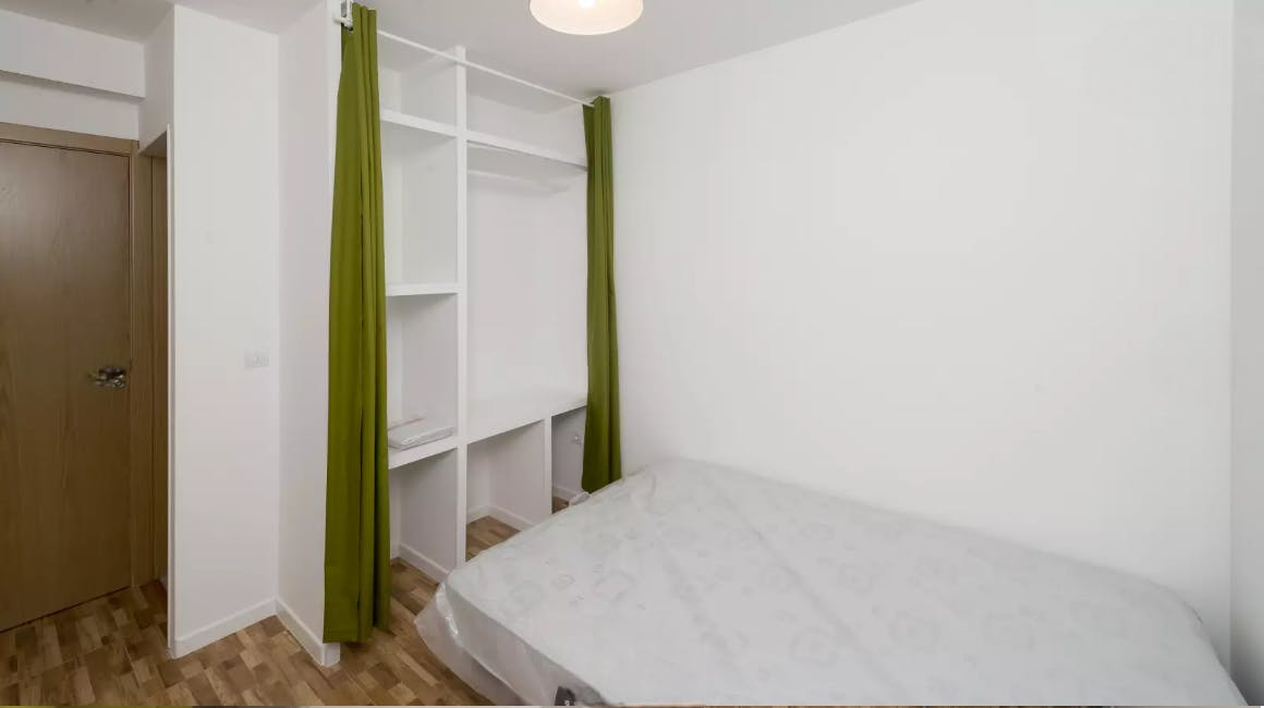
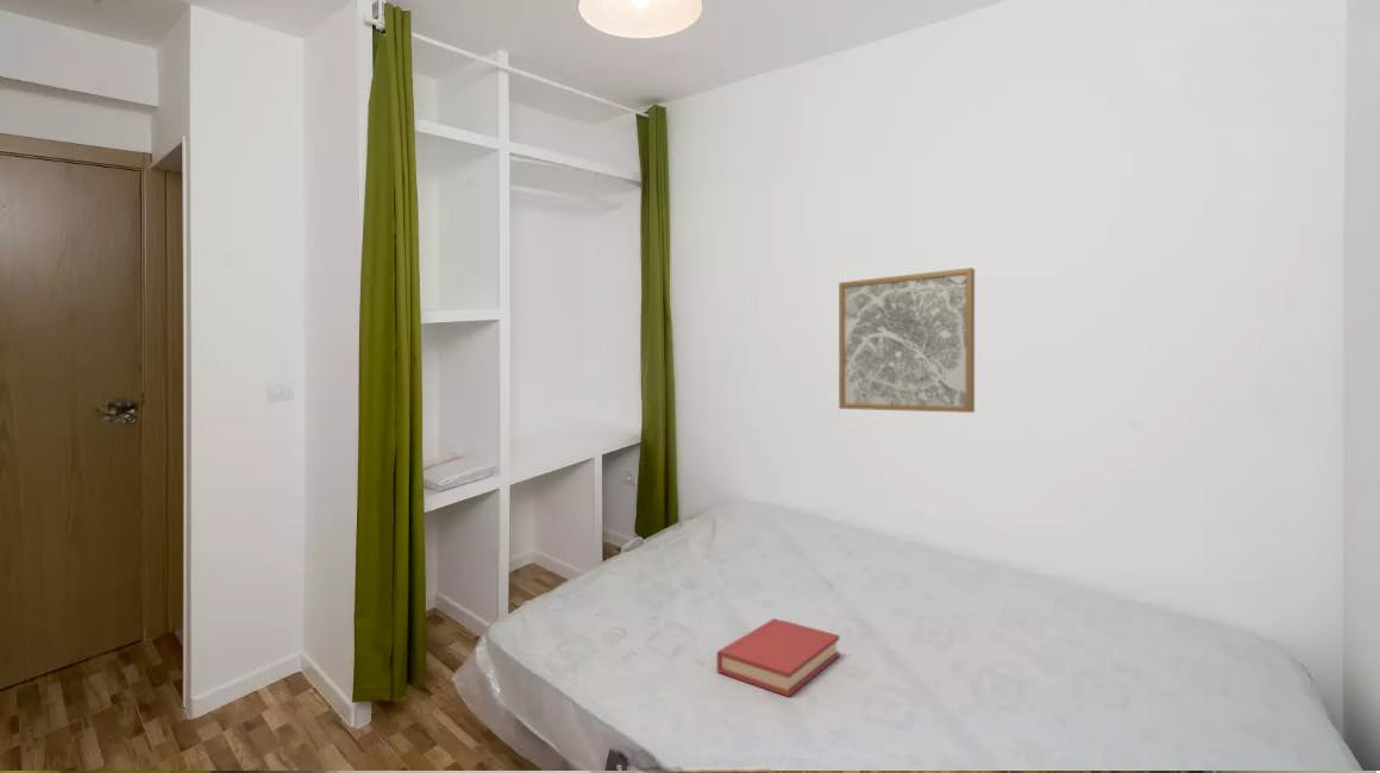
+ wall art [838,266,976,414]
+ hardback book [716,617,840,698]
